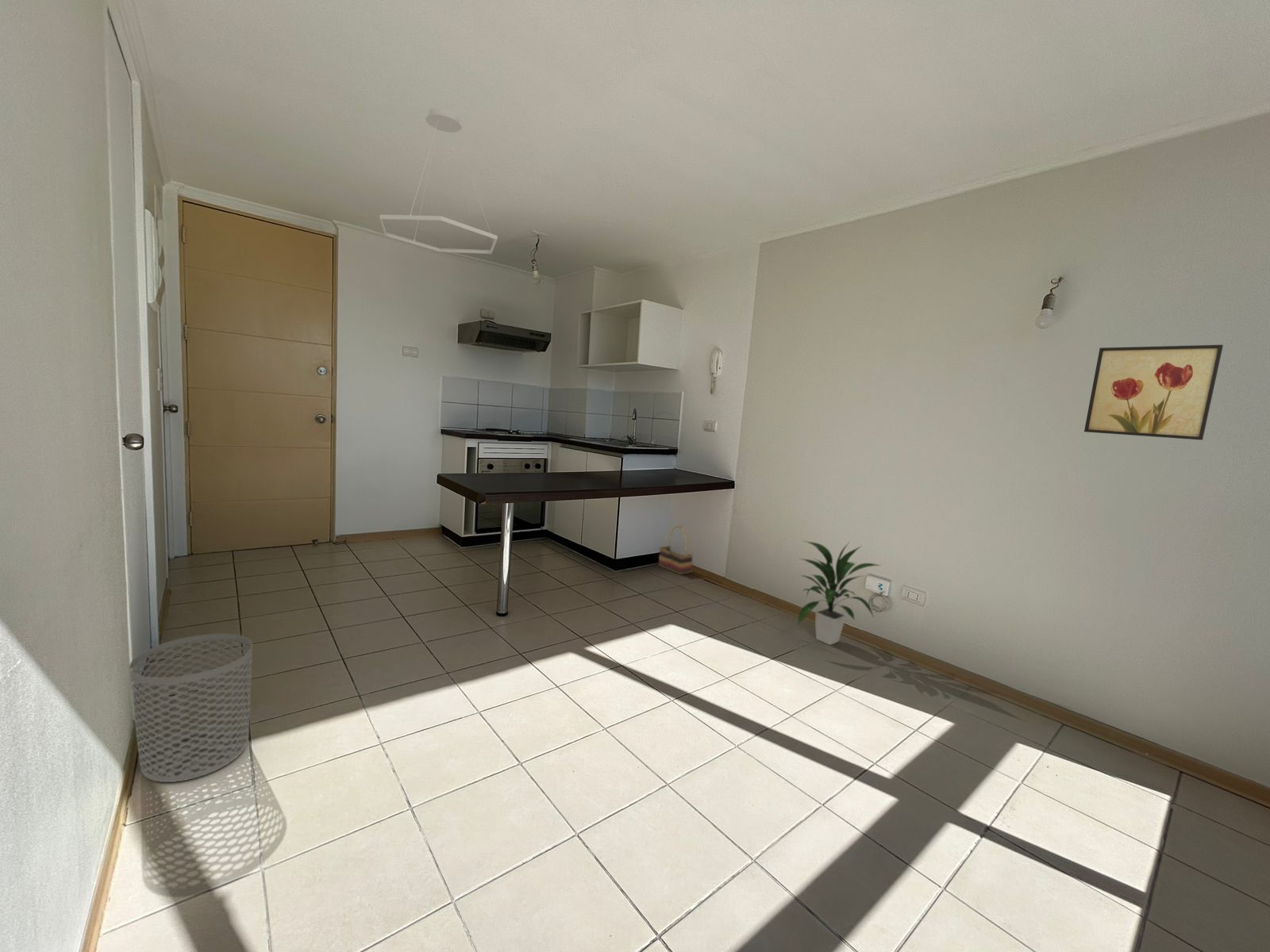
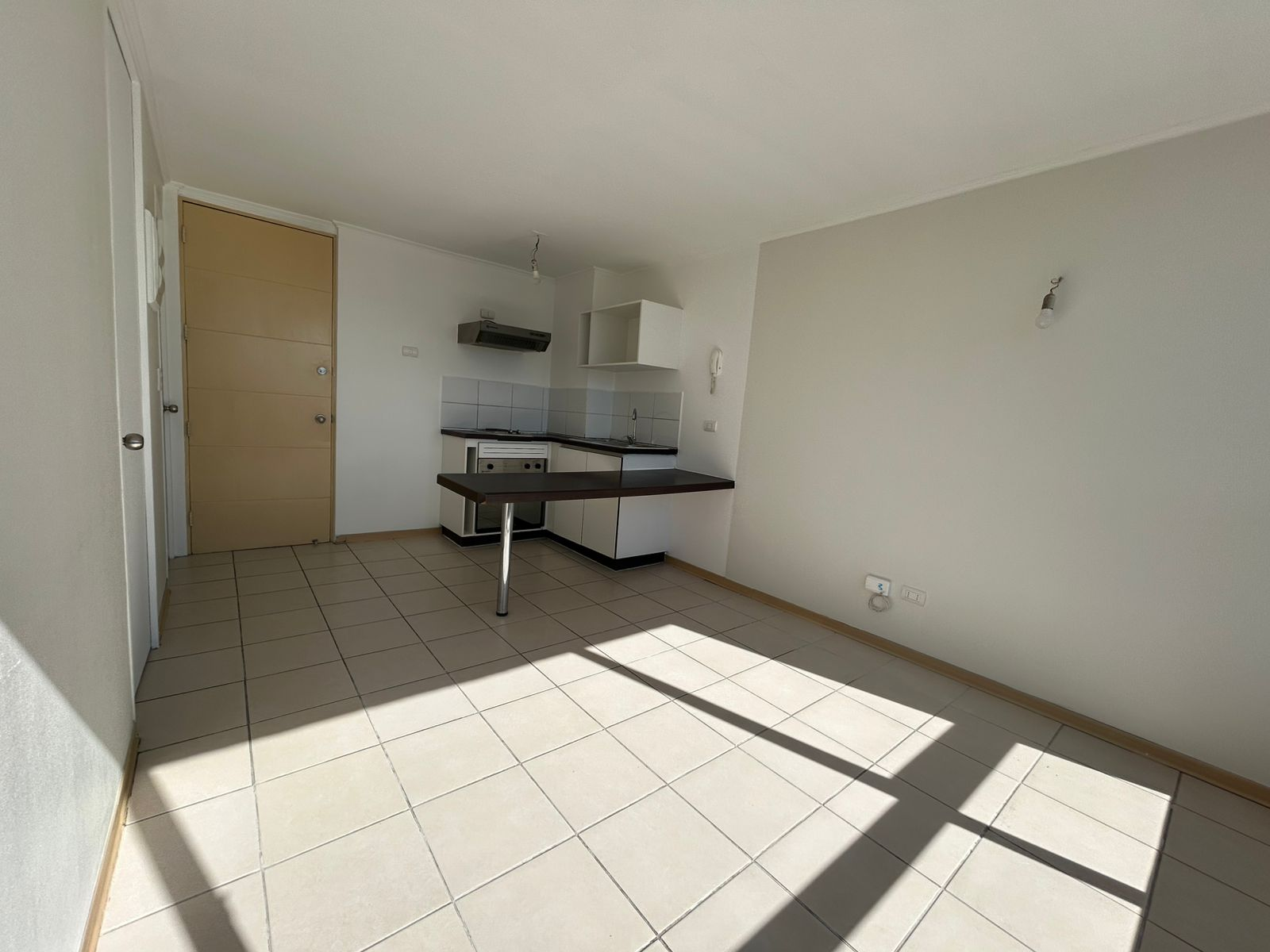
- pendant light [379,107,498,255]
- basket [658,524,694,575]
- waste bin [129,633,253,783]
- wall art [1083,344,1224,441]
- indoor plant [796,539,883,646]
